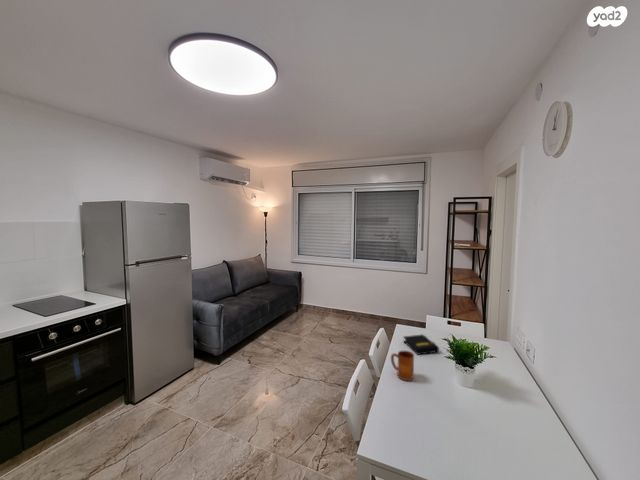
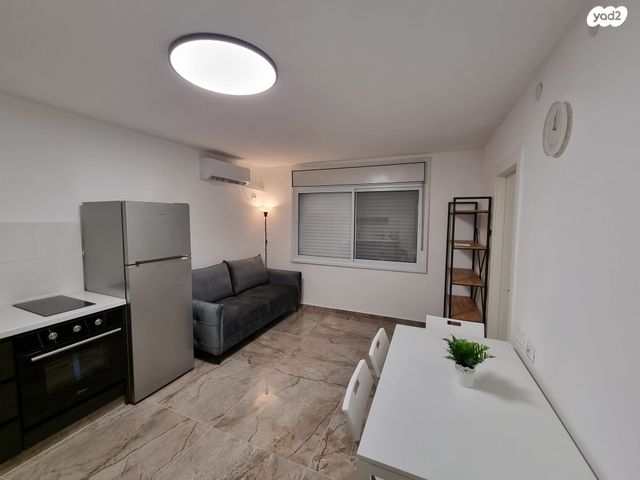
- book [402,333,440,356]
- mug [390,350,415,382]
